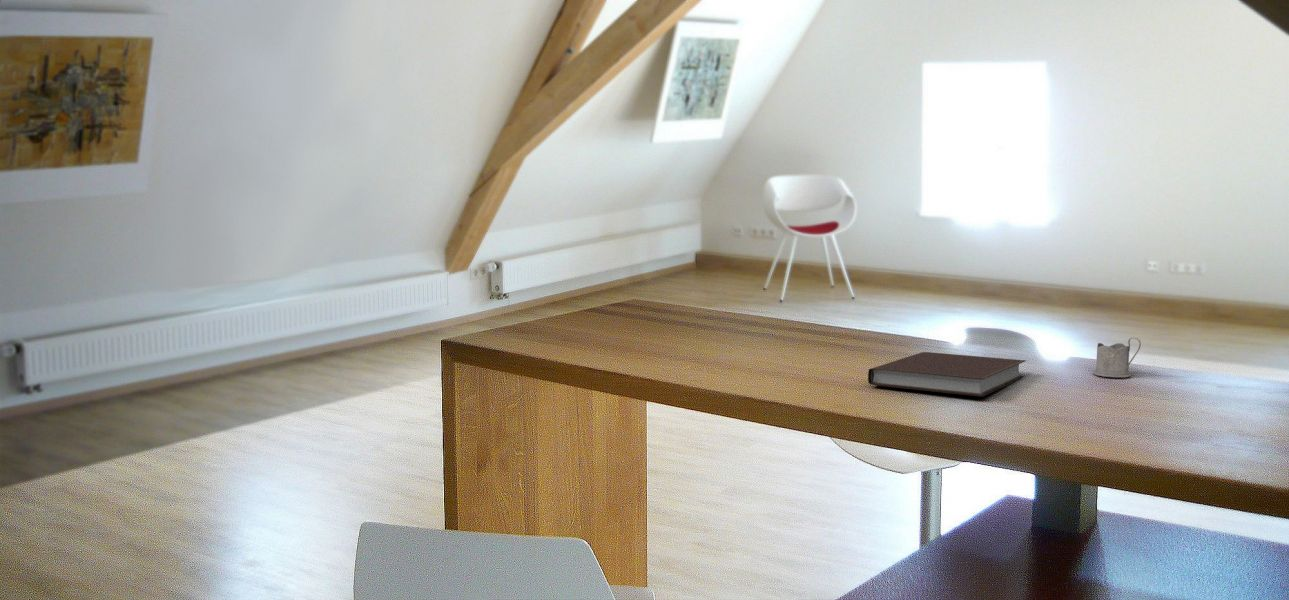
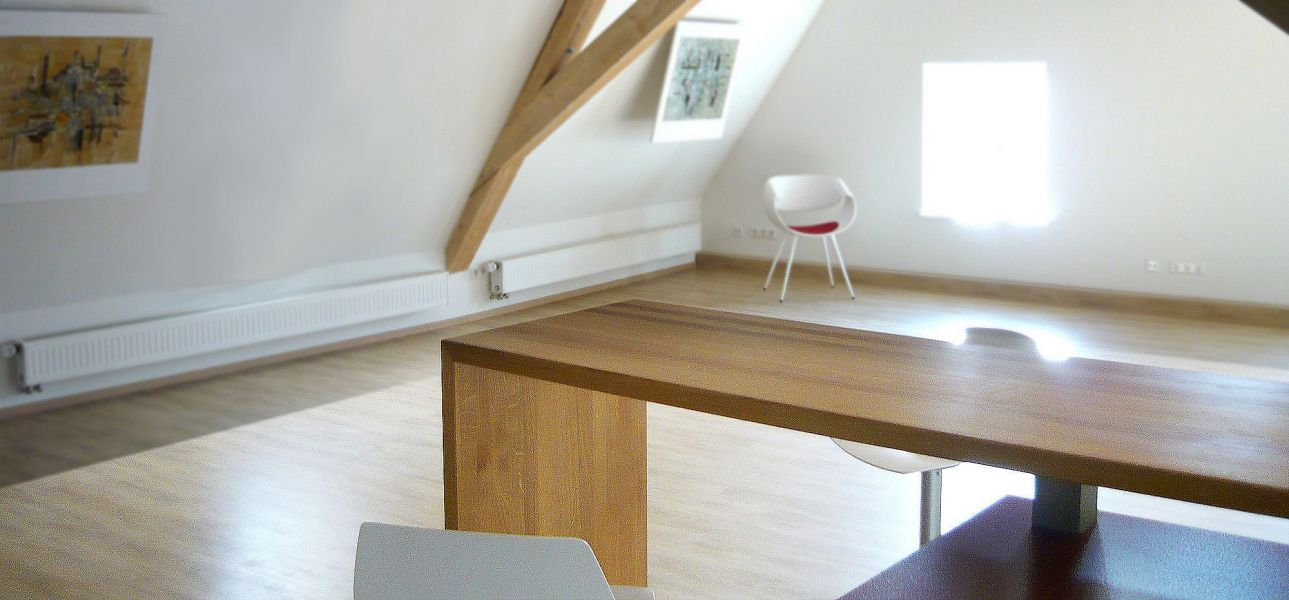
- notebook [867,351,1027,398]
- tea glass holder [1092,336,1142,378]
